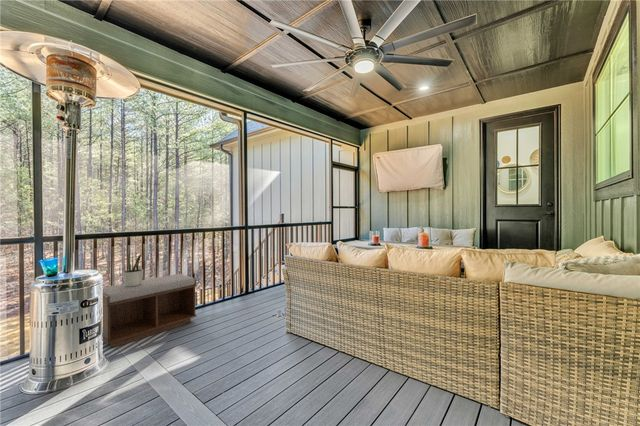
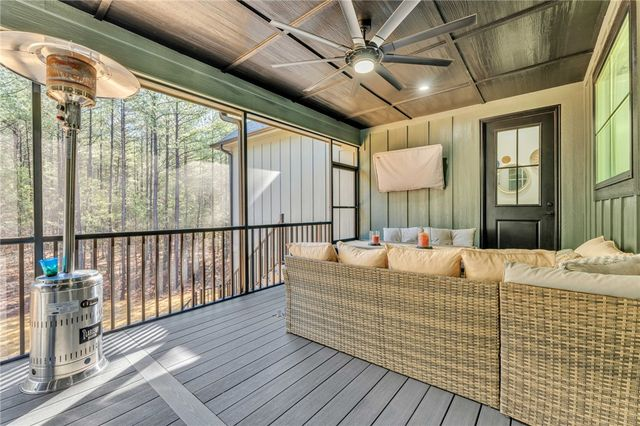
- potted plant [122,249,144,287]
- bench [102,273,198,349]
